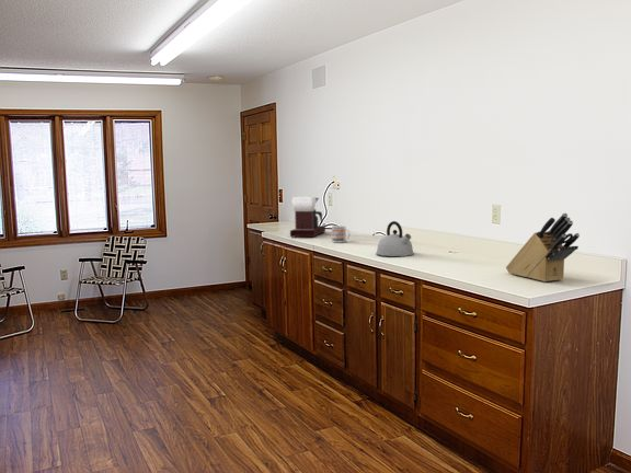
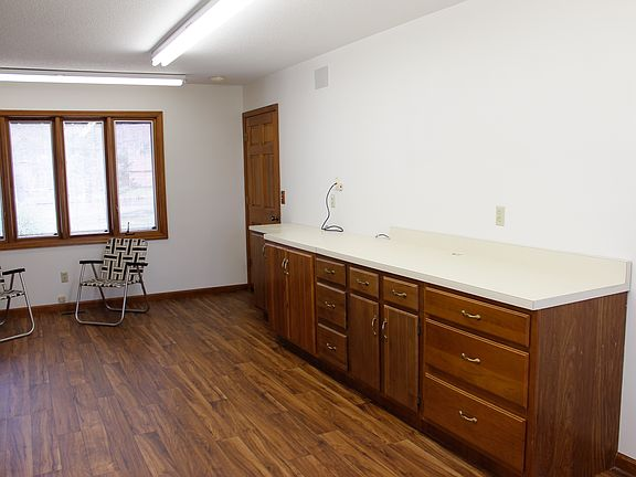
- knife block [505,212,581,282]
- kettle [375,220,415,257]
- coffee maker [289,195,326,239]
- mug [331,224,352,244]
